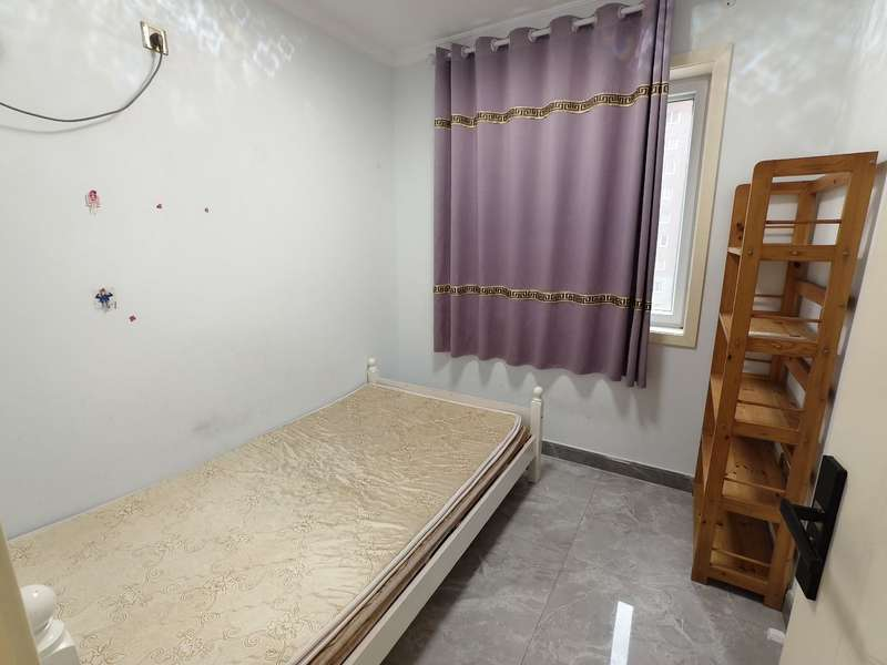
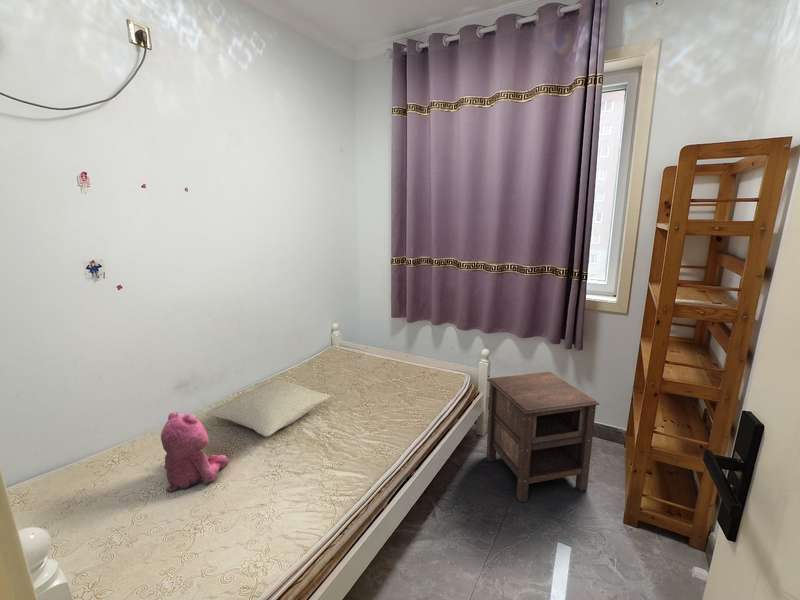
+ nightstand [486,371,600,503]
+ teddy bear [160,411,229,493]
+ pillow [205,379,332,437]
